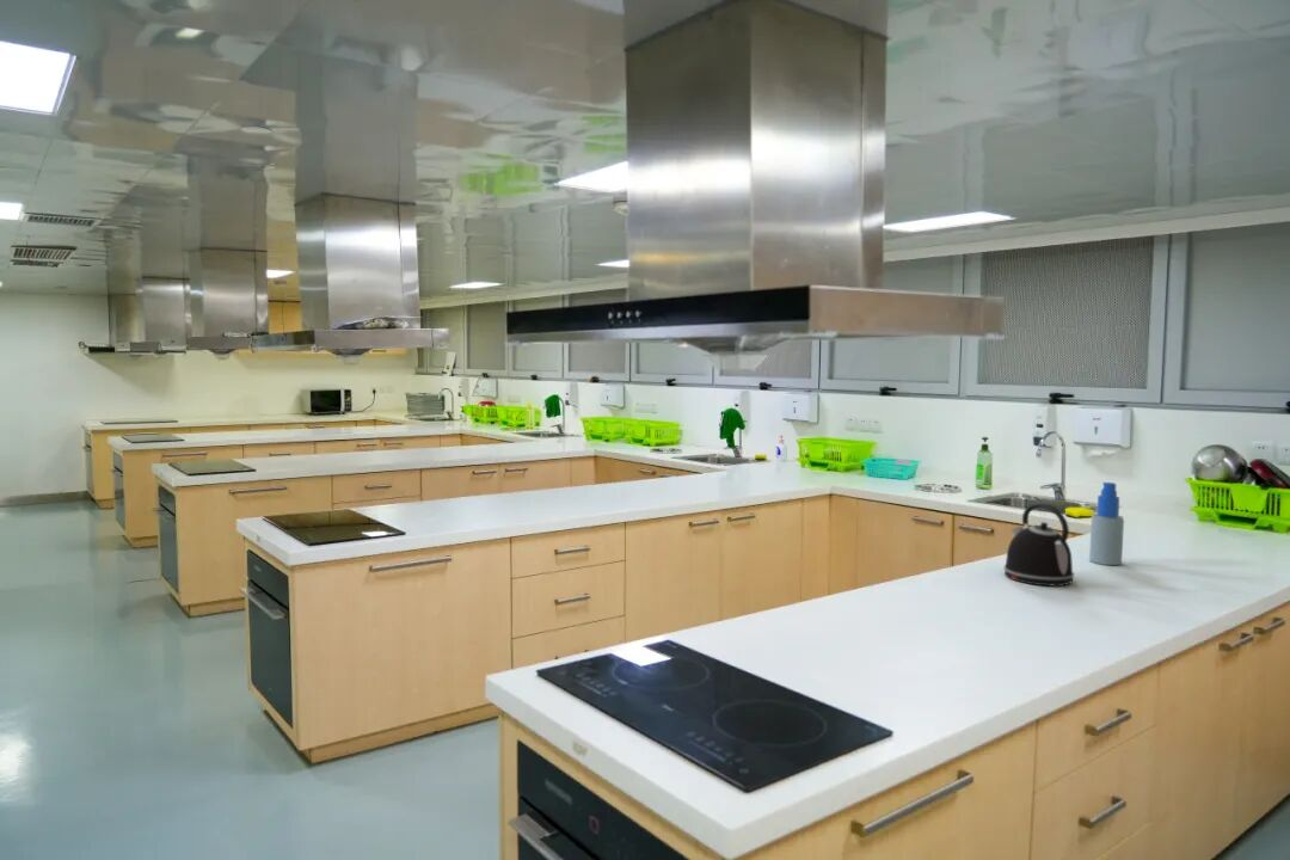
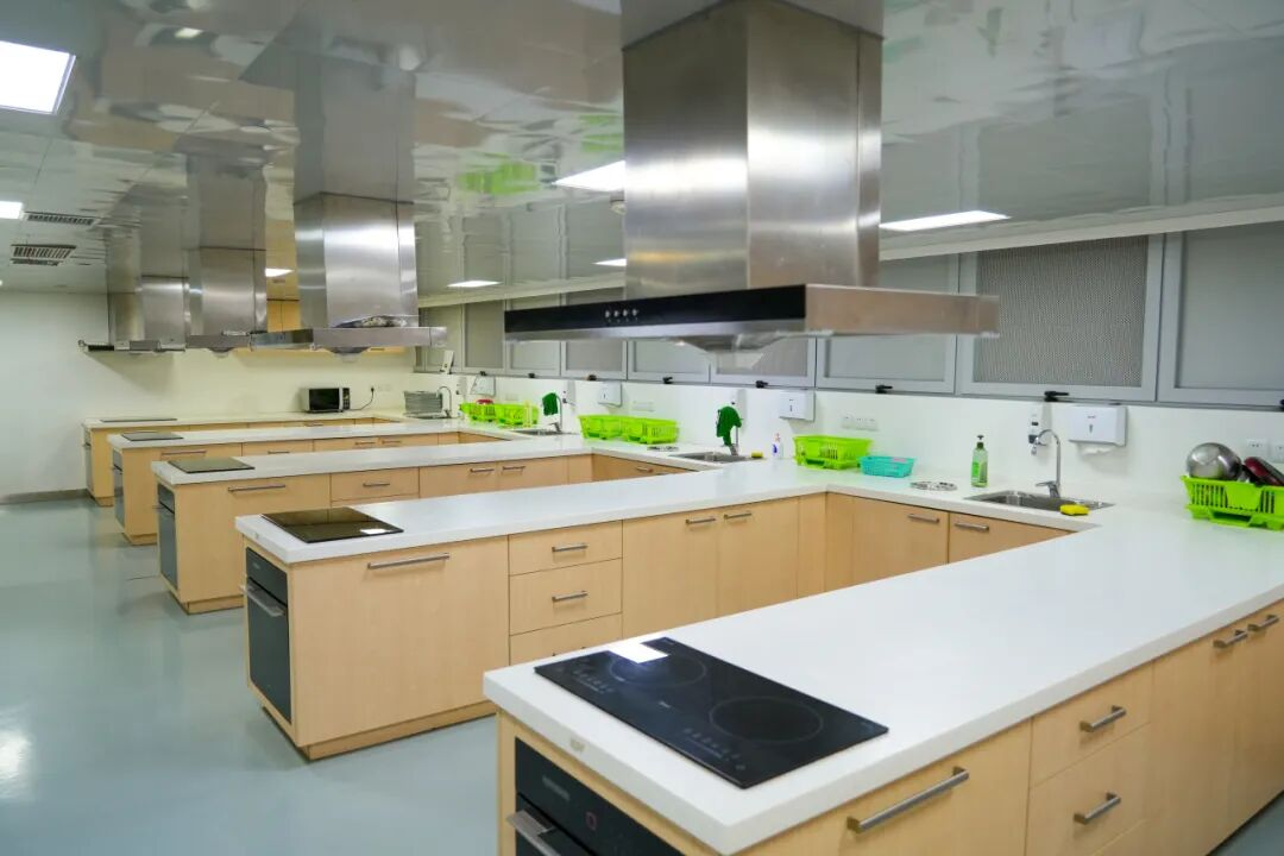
- spray bottle [1088,481,1125,566]
- kettle [1002,500,1075,586]
